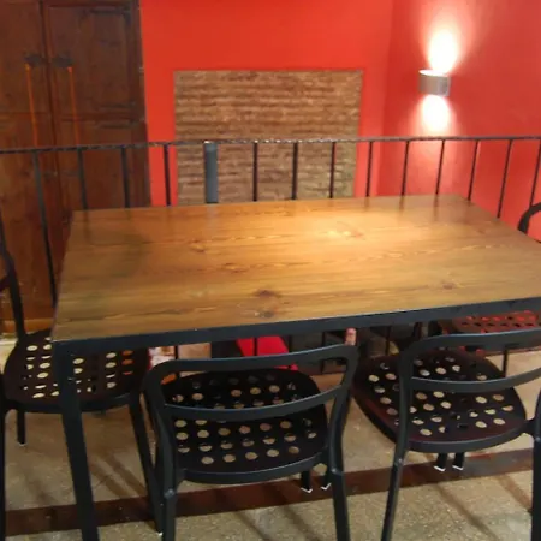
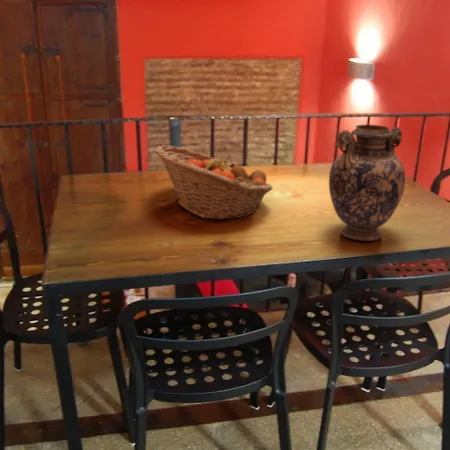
+ fruit basket [155,144,274,220]
+ vase [328,124,406,242]
